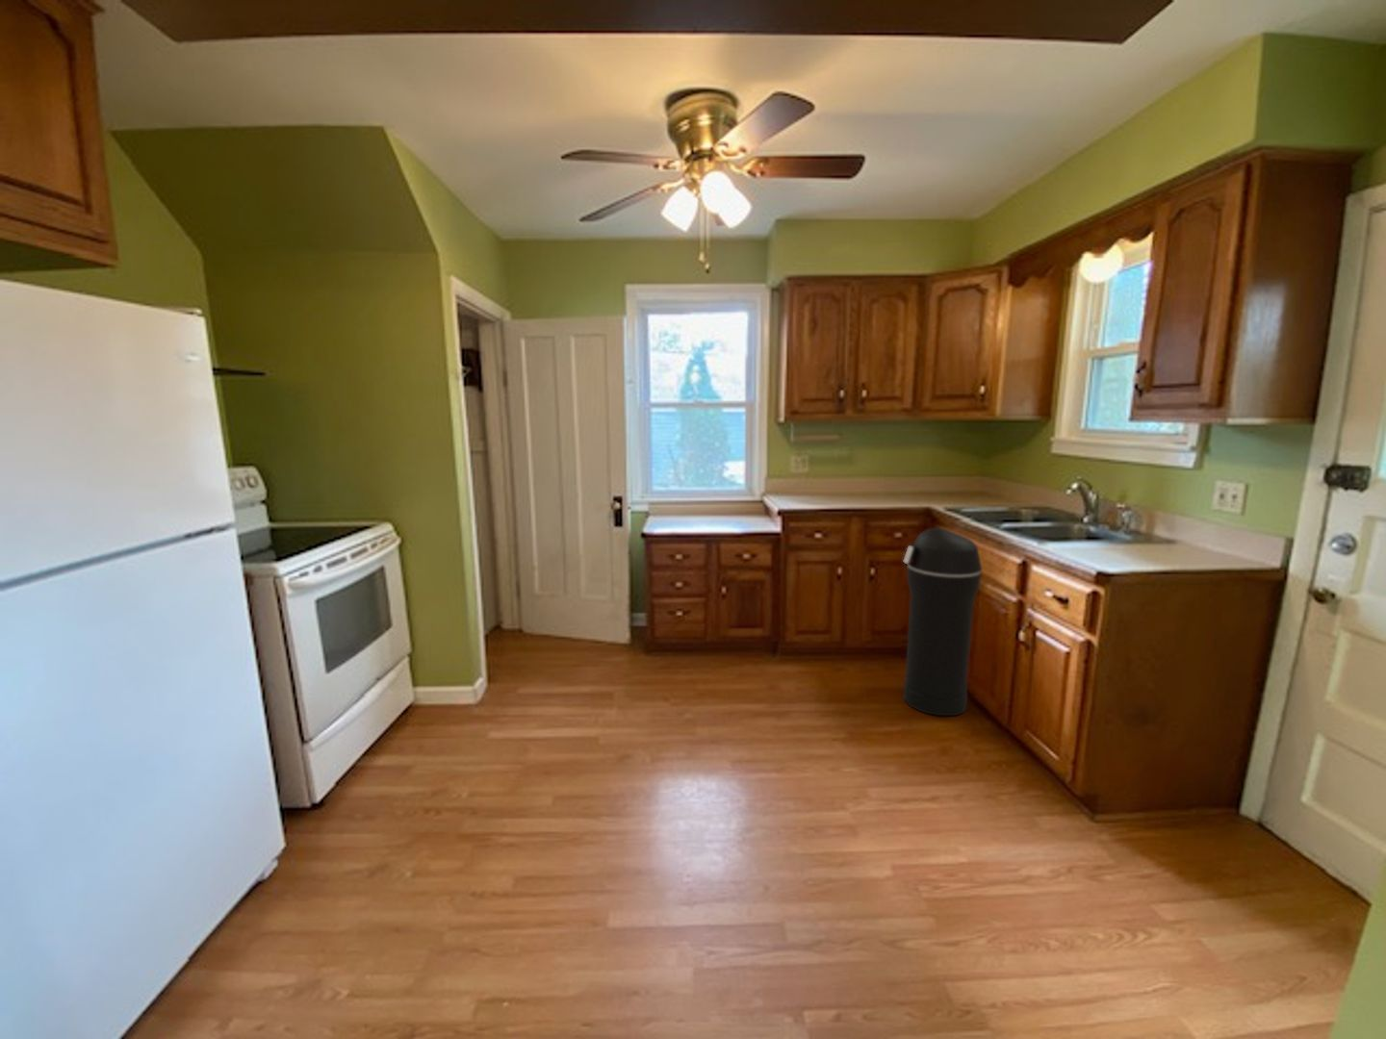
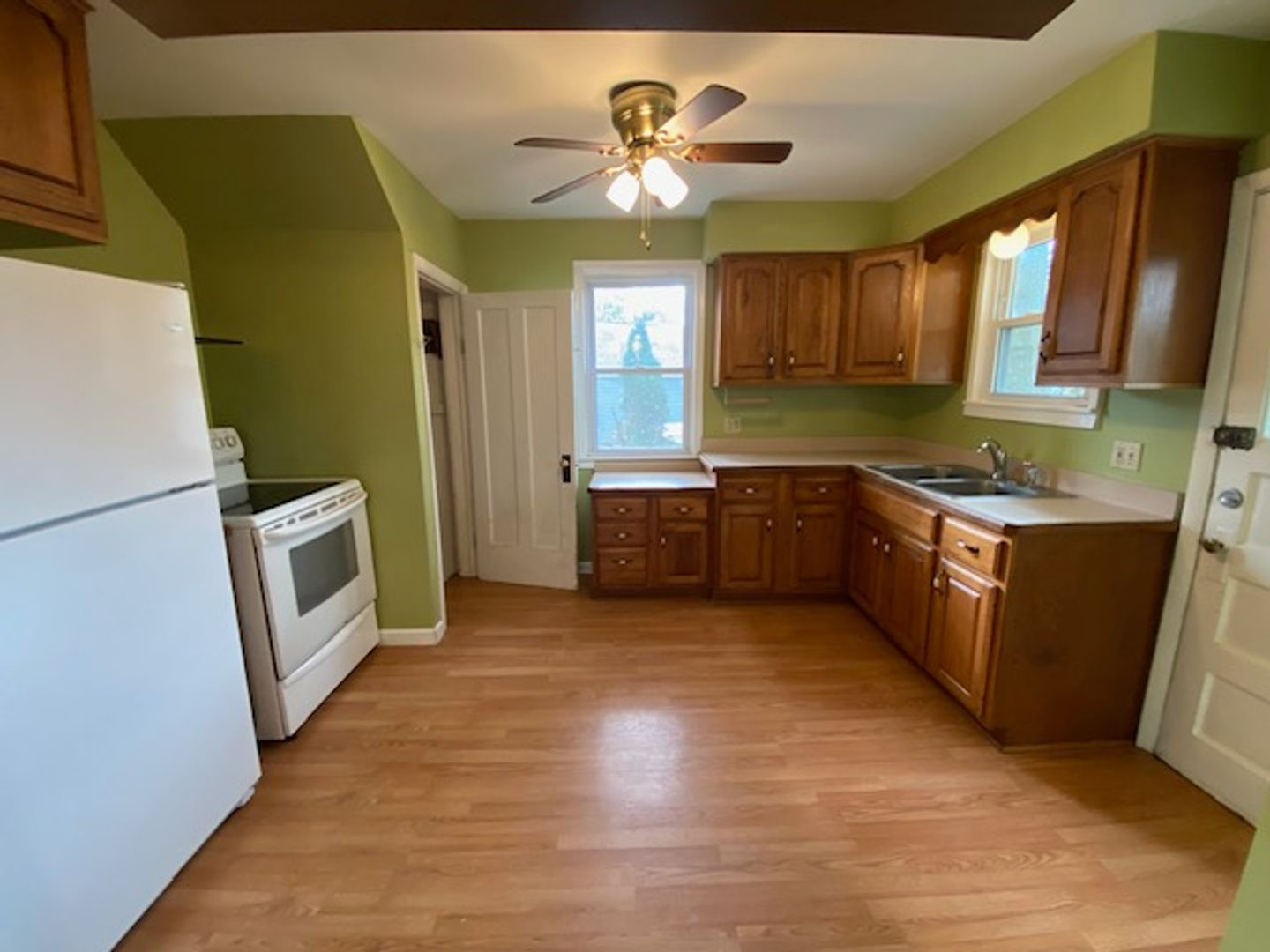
- trash can [901,527,982,717]
